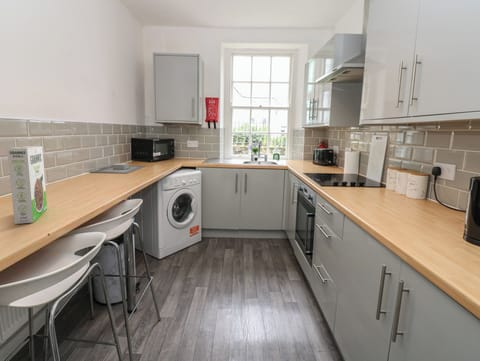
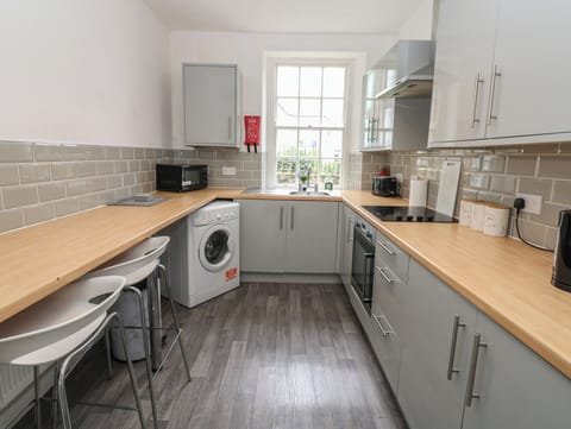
- cereal box [6,145,48,225]
